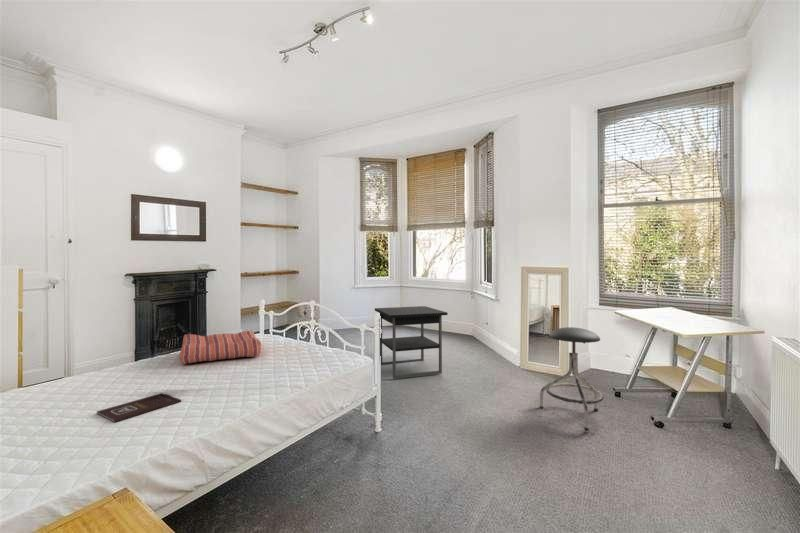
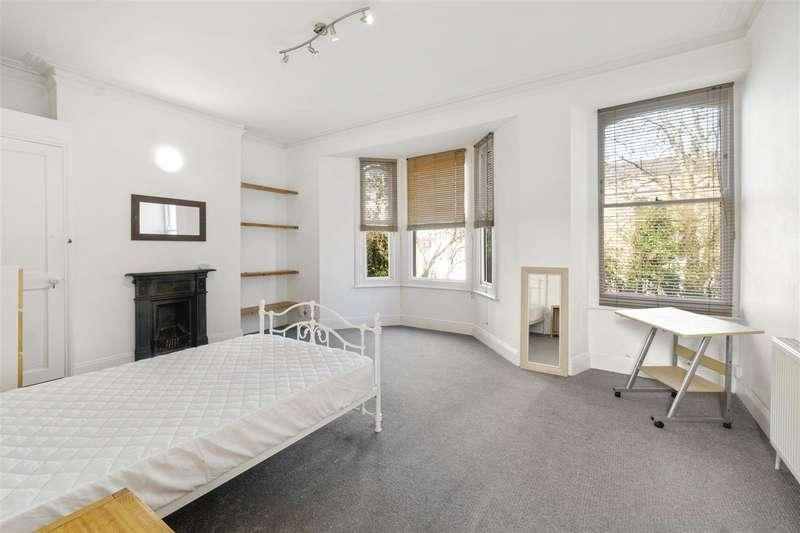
- stool [539,326,605,432]
- nightstand [374,305,449,380]
- book [96,392,182,423]
- seat cushion [179,330,262,365]
